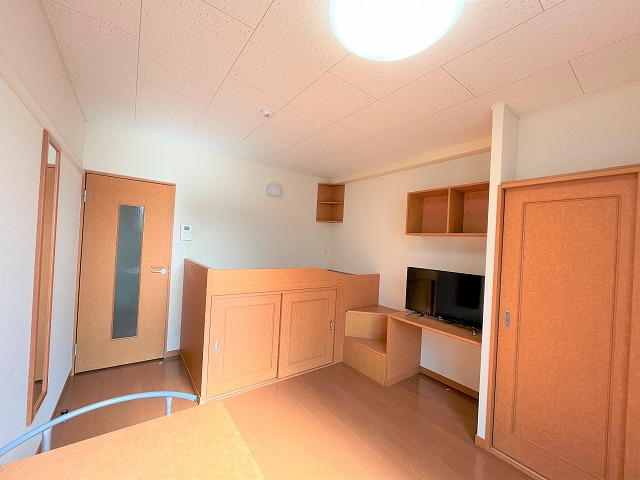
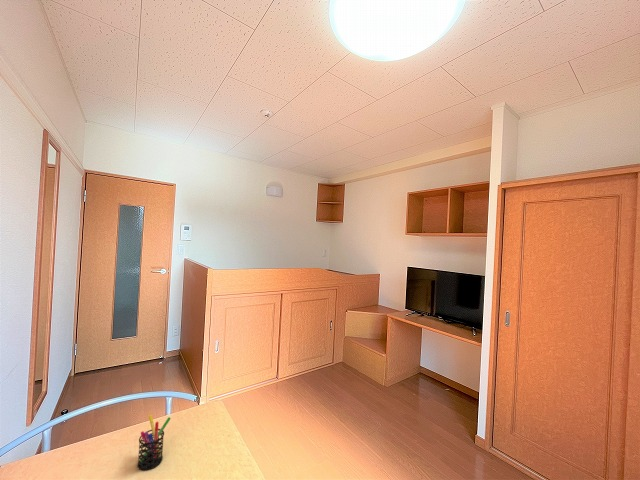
+ pen holder [136,413,172,471]
